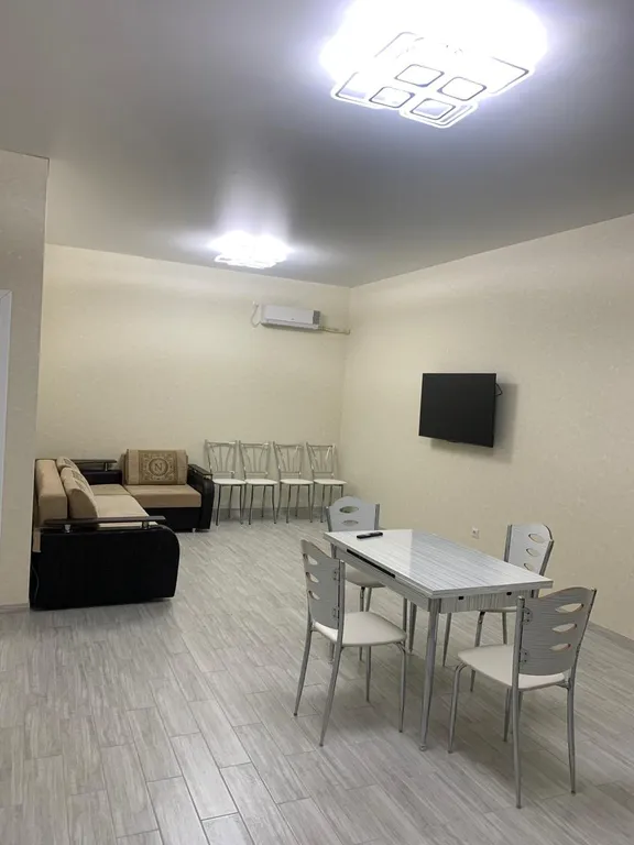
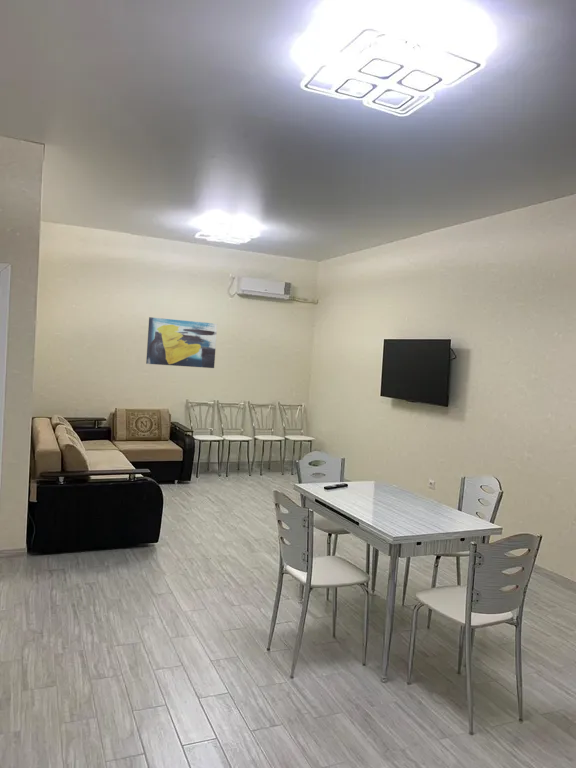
+ wall art [145,316,218,369]
